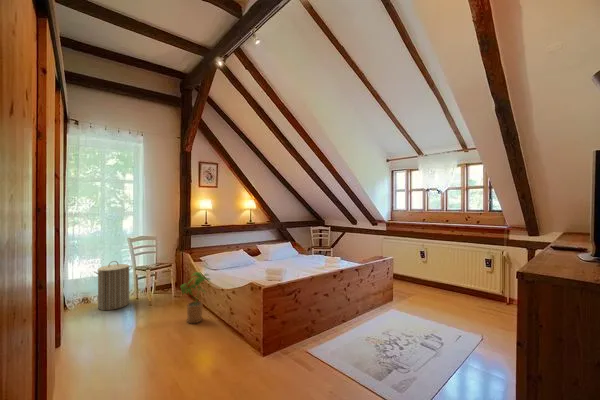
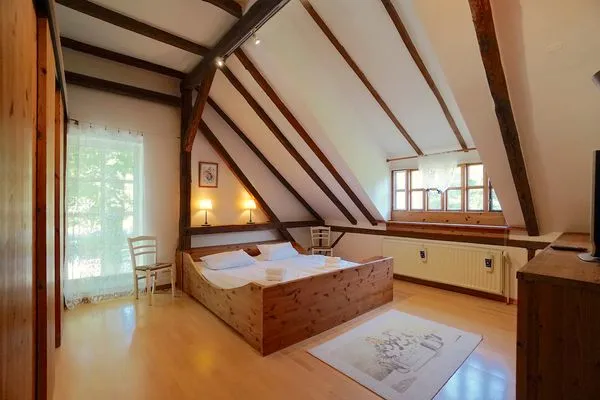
- laundry hamper [93,260,134,311]
- house plant [180,271,212,324]
